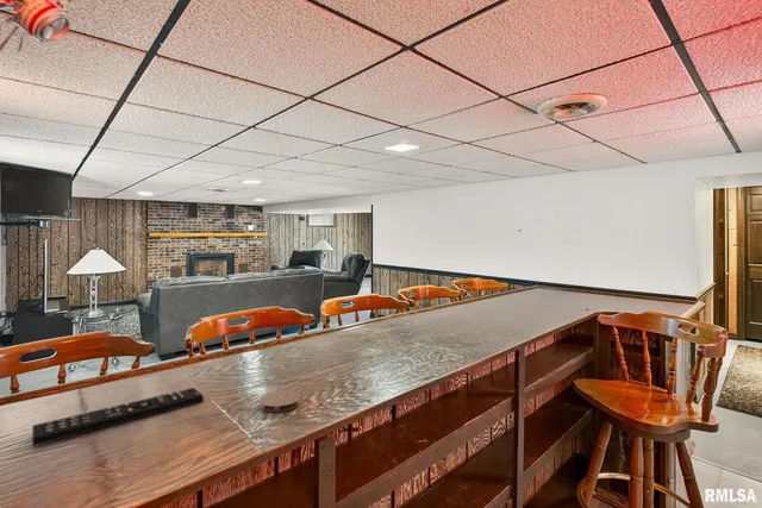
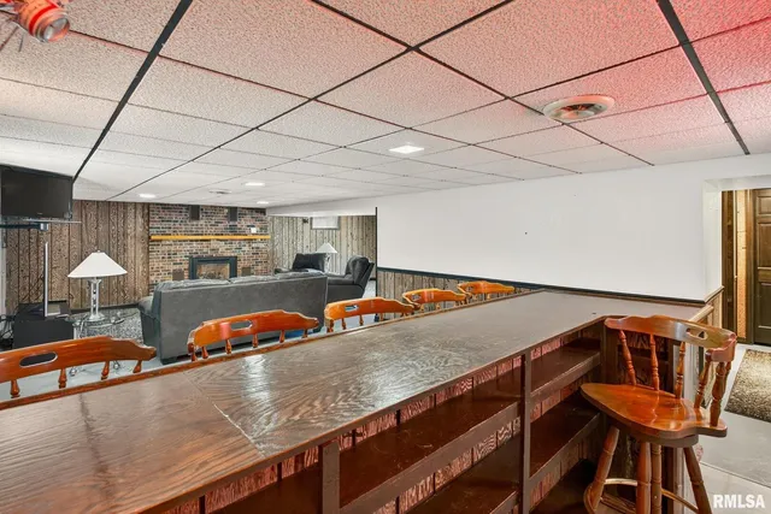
- coaster [258,389,302,413]
- remote control [31,387,205,447]
